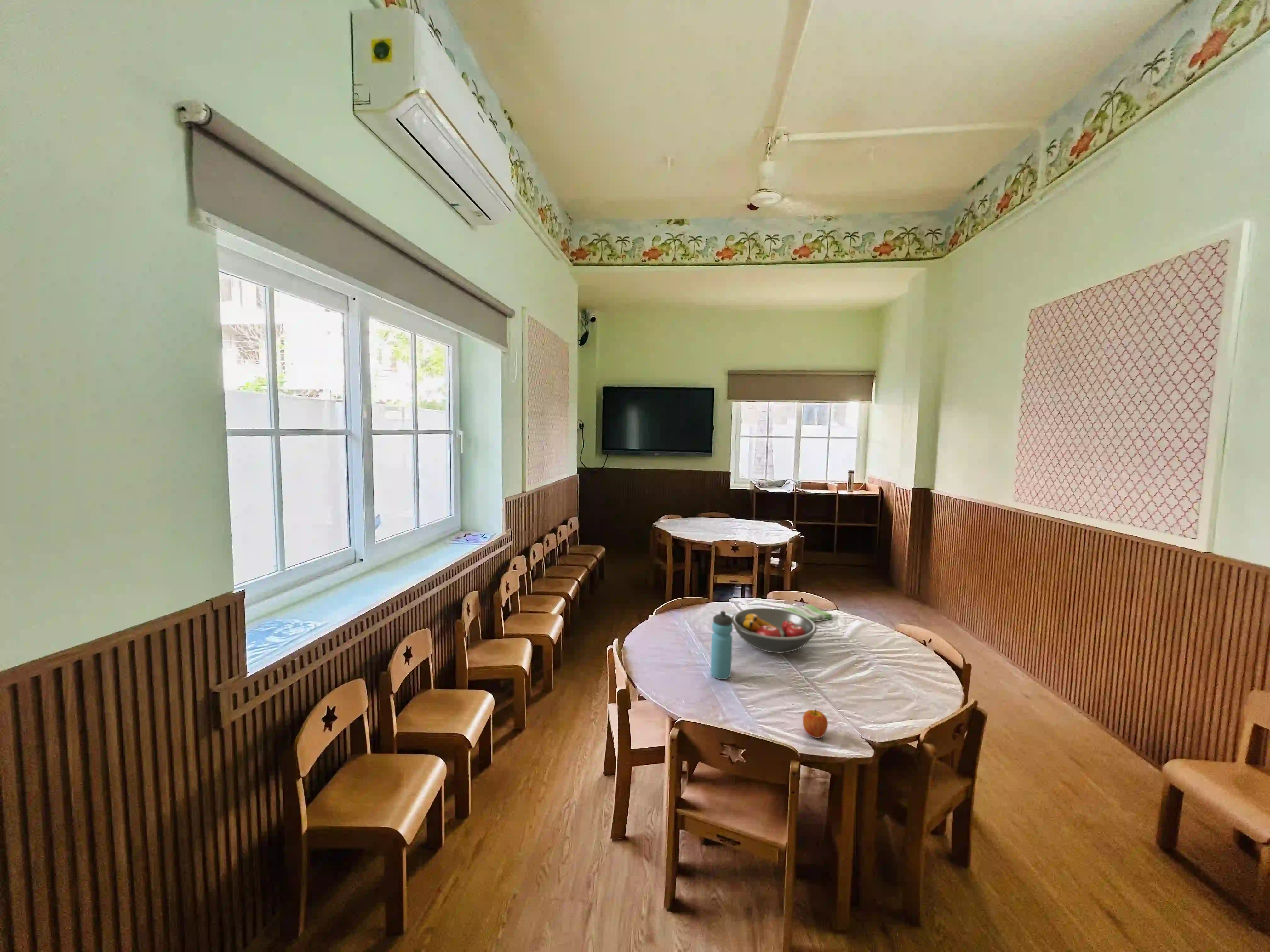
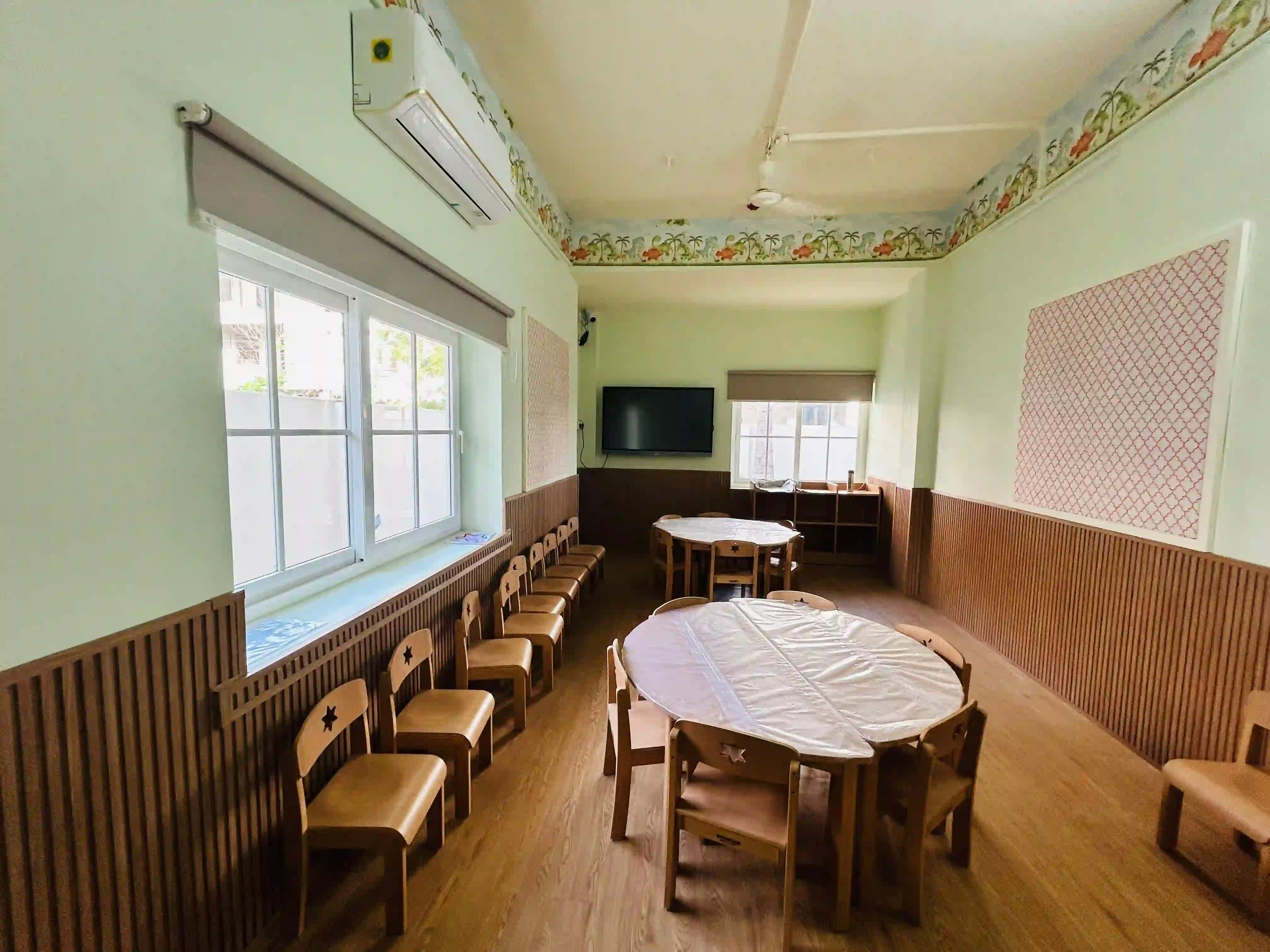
- fruit bowl [731,608,817,653]
- apple [802,709,828,739]
- dish towel [774,605,833,622]
- water bottle [710,611,733,680]
